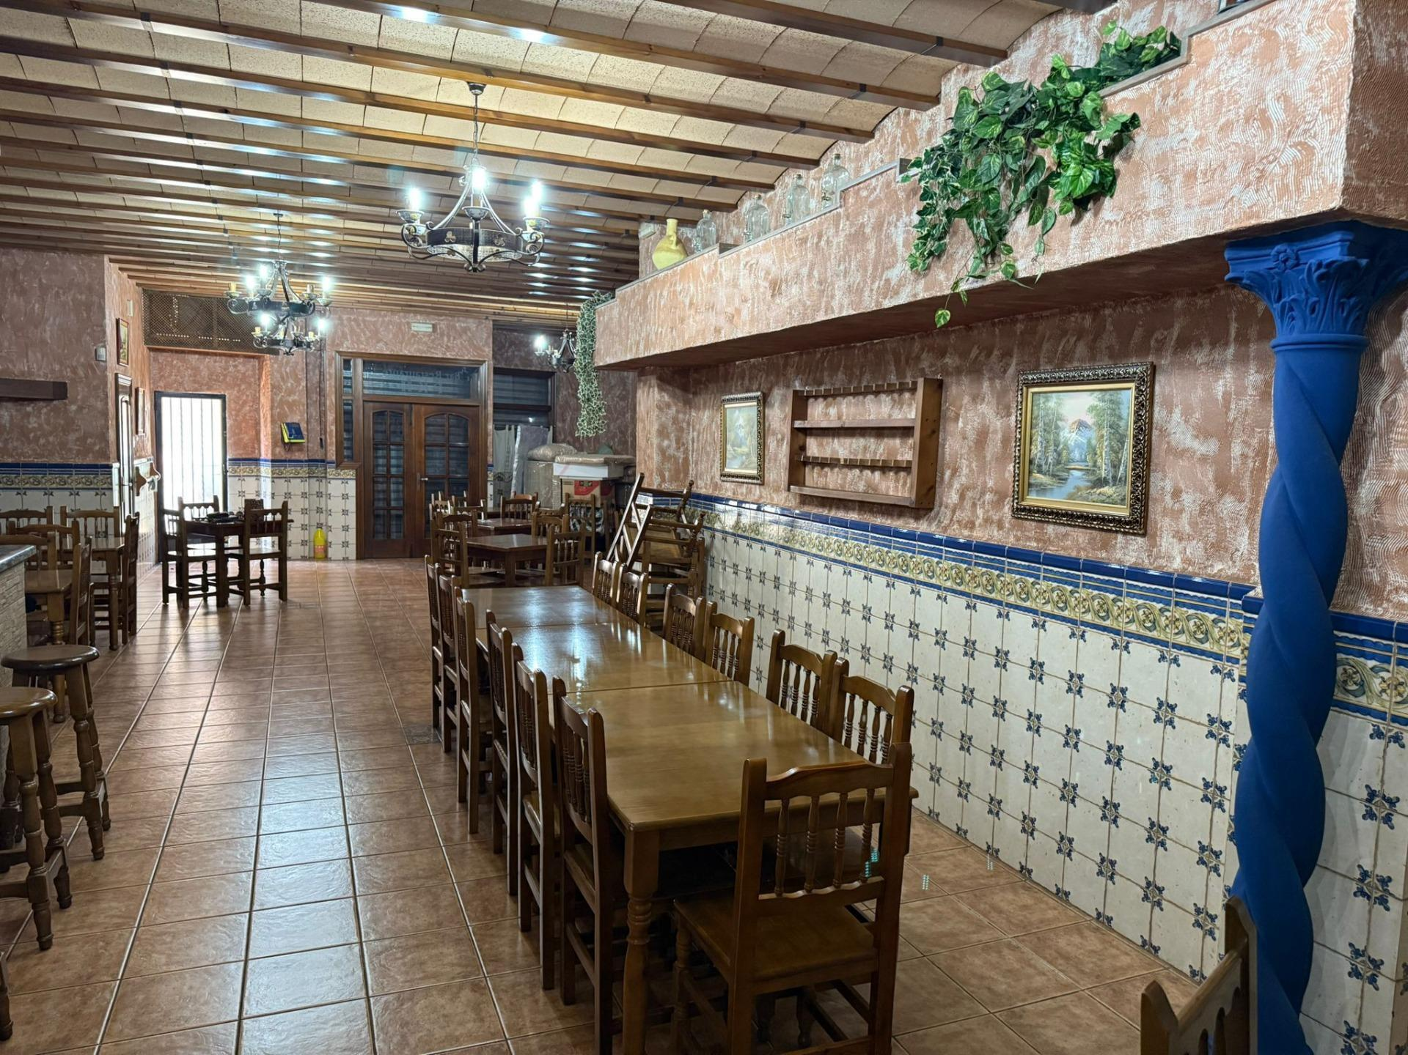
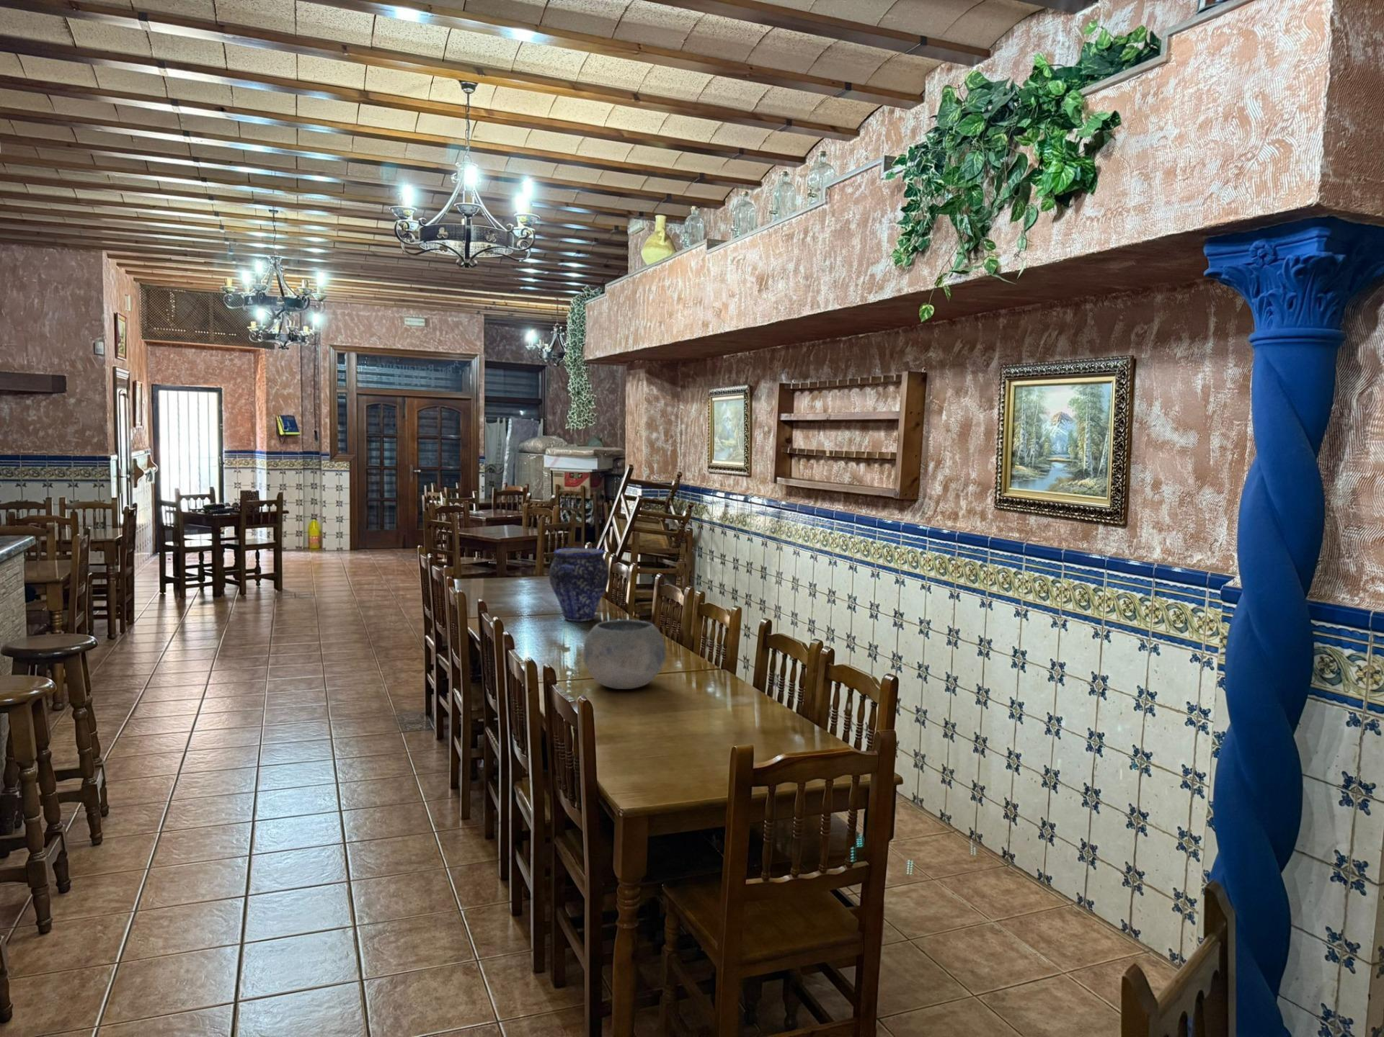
+ vase [548,547,610,622]
+ bowl [582,619,667,690]
